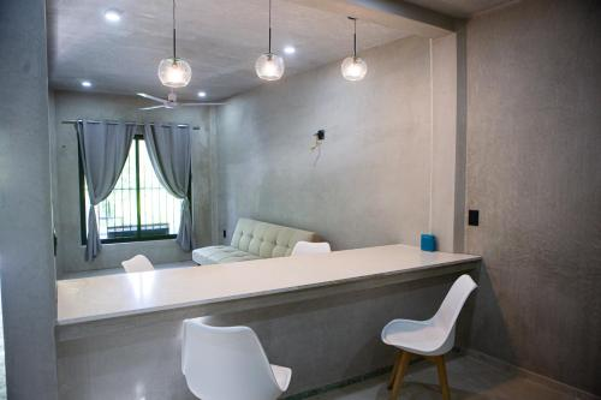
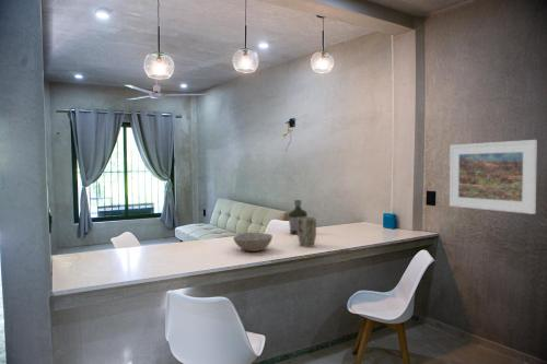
+ bottle [288,199,309,236]
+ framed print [449,139,538,215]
+ bowl [232,232,274,253]
+ plant pot [296,216,317,248]
